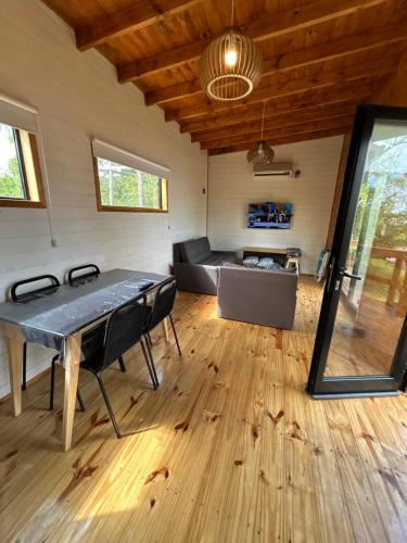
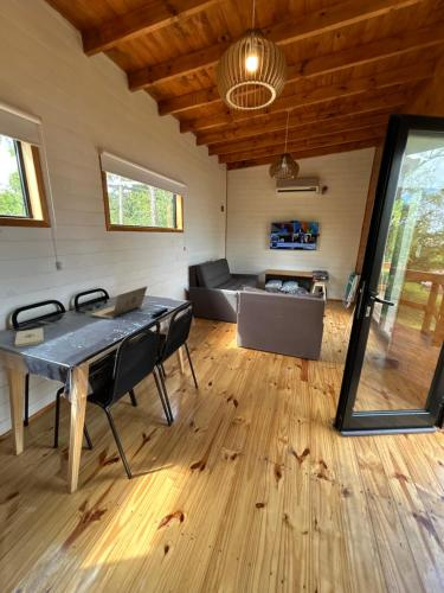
+ notepad [14,327,45,349]
+ laptop [90,285,149,320]
